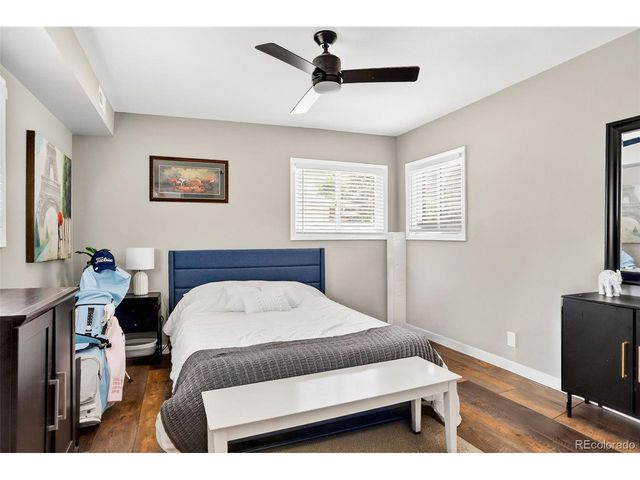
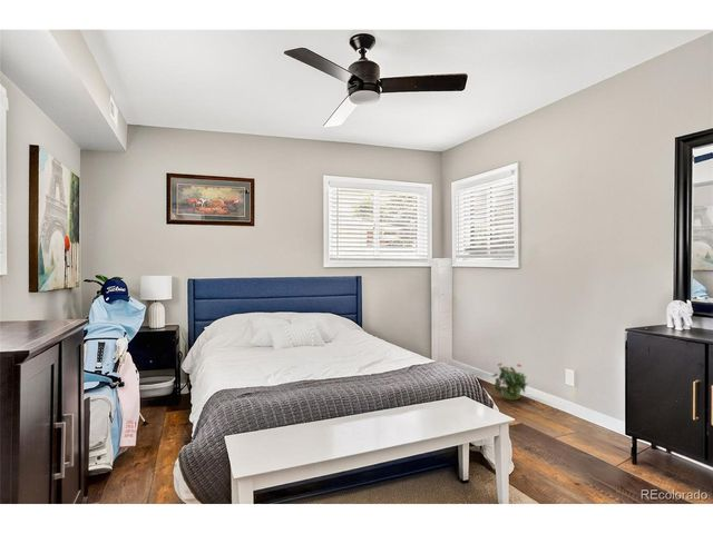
+ potted plant [491,363,529,400]
